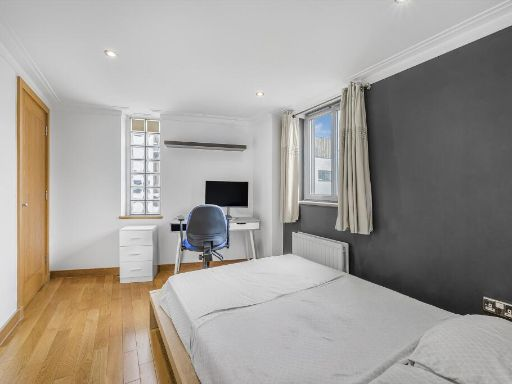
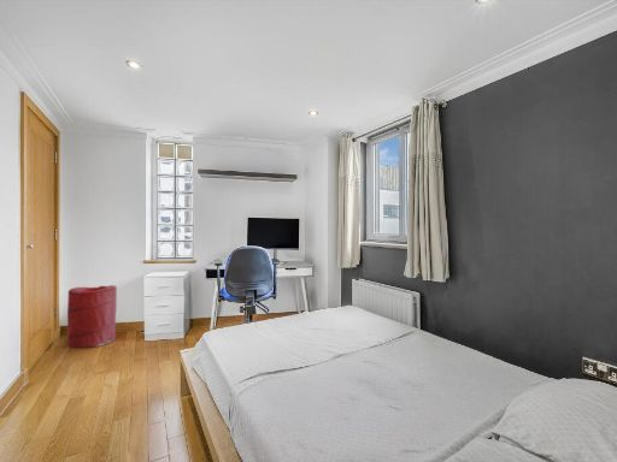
+ laundry hamper [66,284,118,349]
